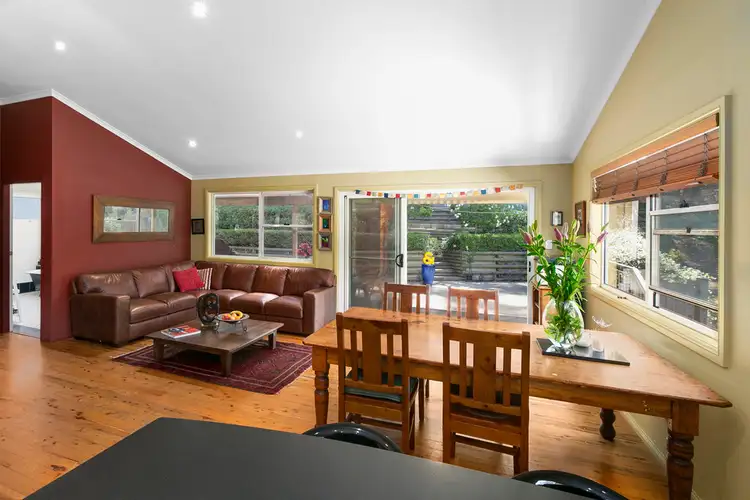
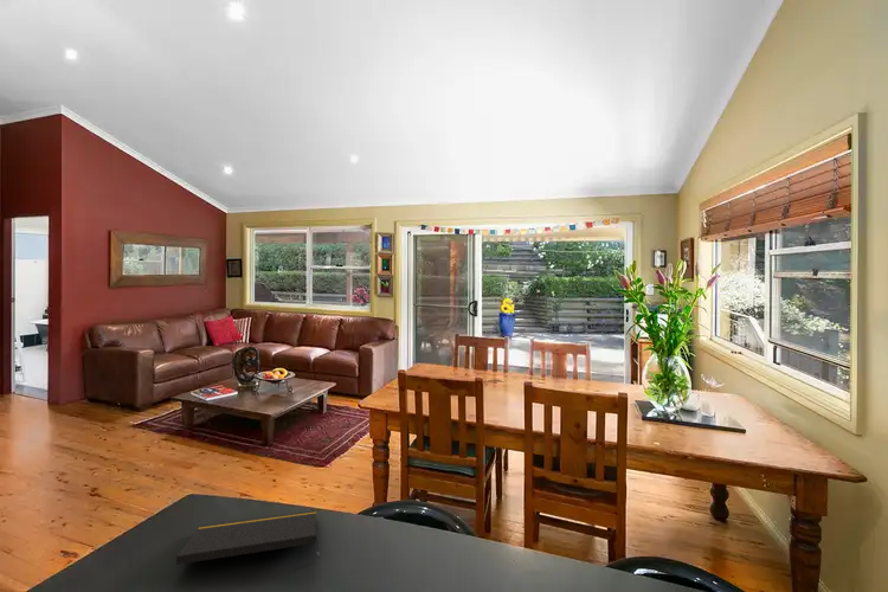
+ notepad [175,509,321,566]
